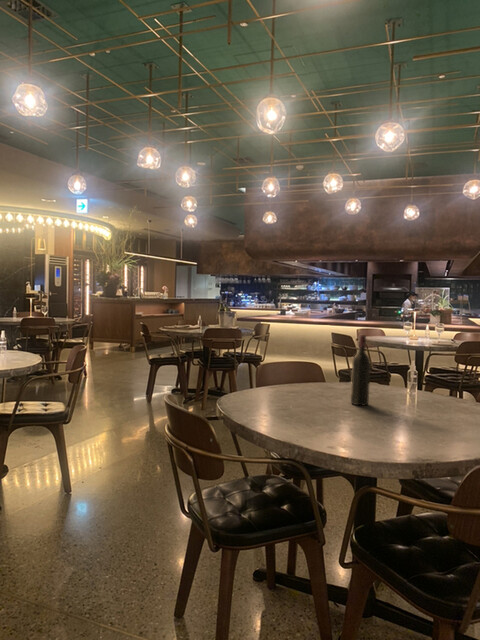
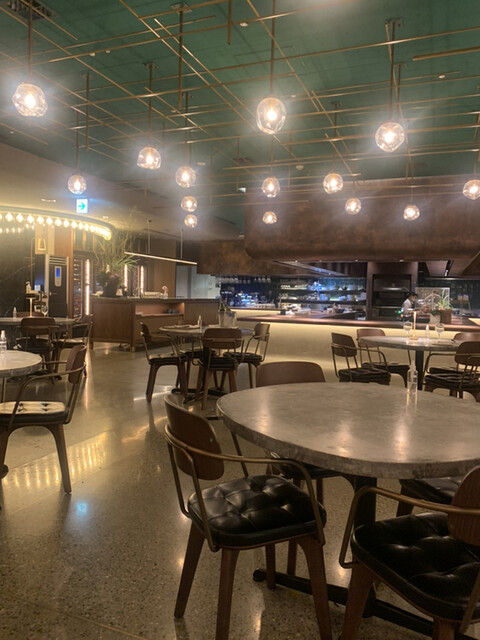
- wine bottle [350,334,371,407]
